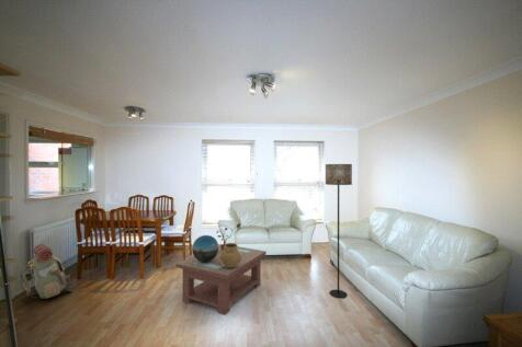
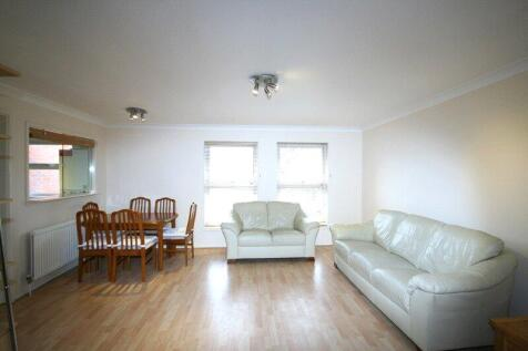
- decorative globe [191,234,219,262]
- ceramic pot [219,242,241,267]
- coffee table [175,243,268,316]
- floor lamp [325,163,353,299]
- potted plant [215,222,242,251]
- backpack [21,242,72,300]
